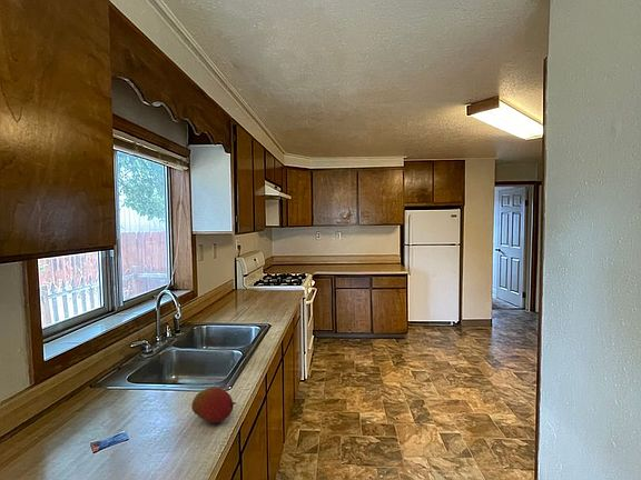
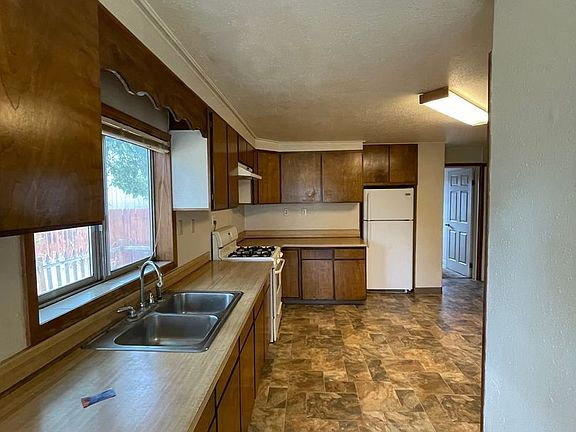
- fruit [190,387,237,423]
